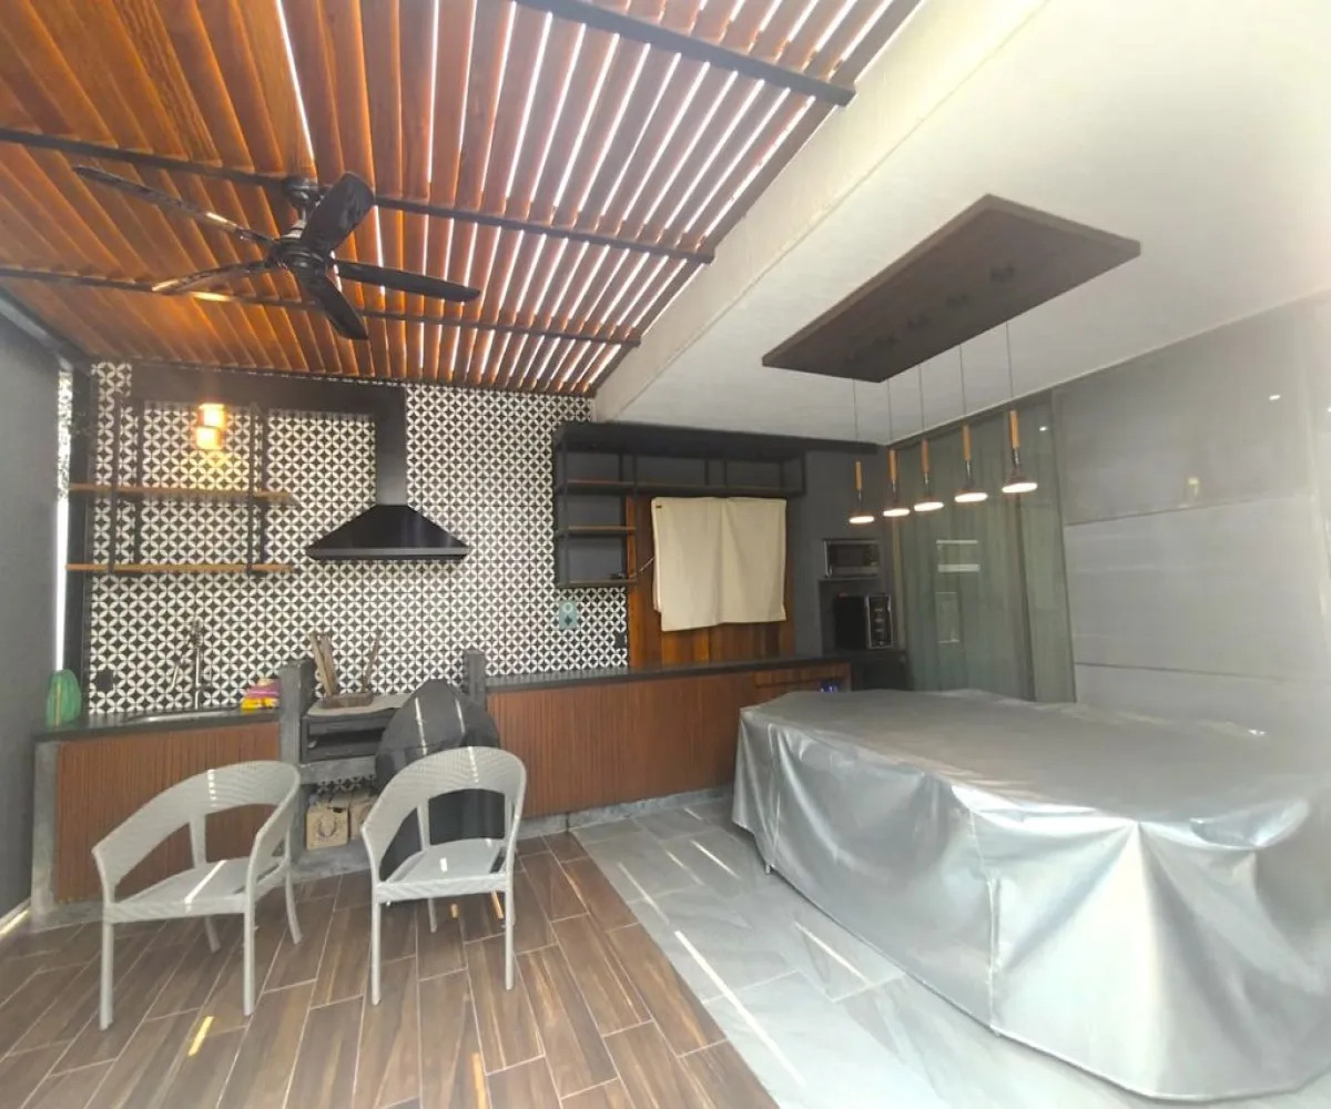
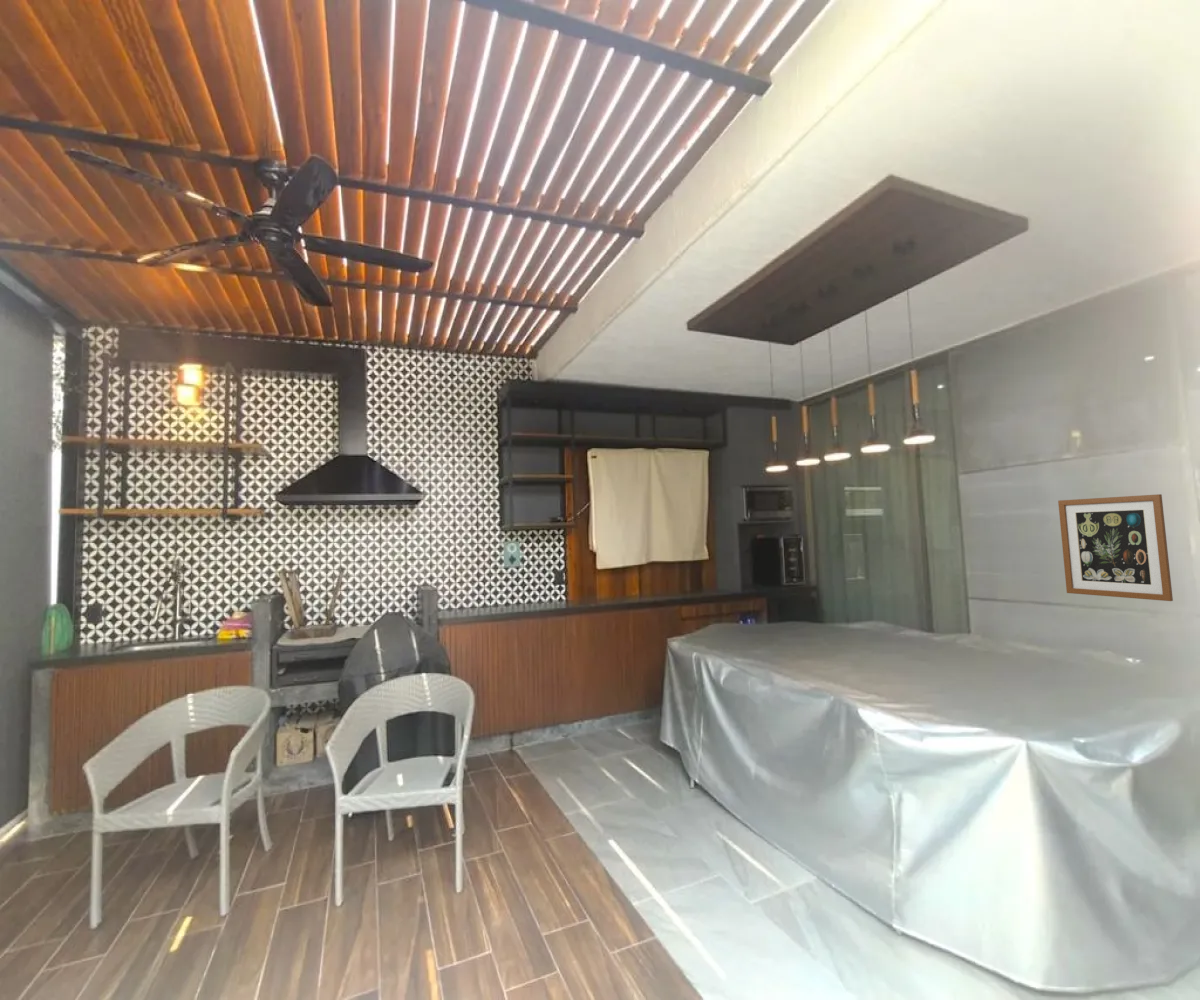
+ wall art [1057,493,1174,602]
